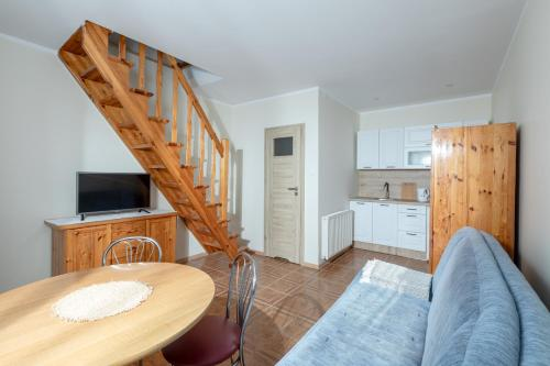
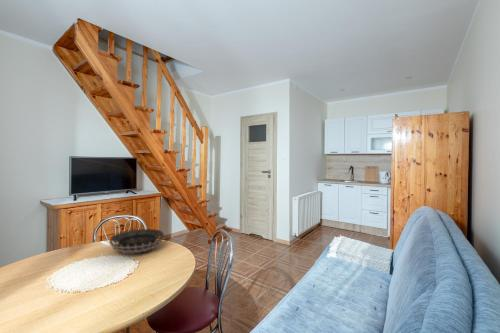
+ decorative bowl [108,228,165,254]
